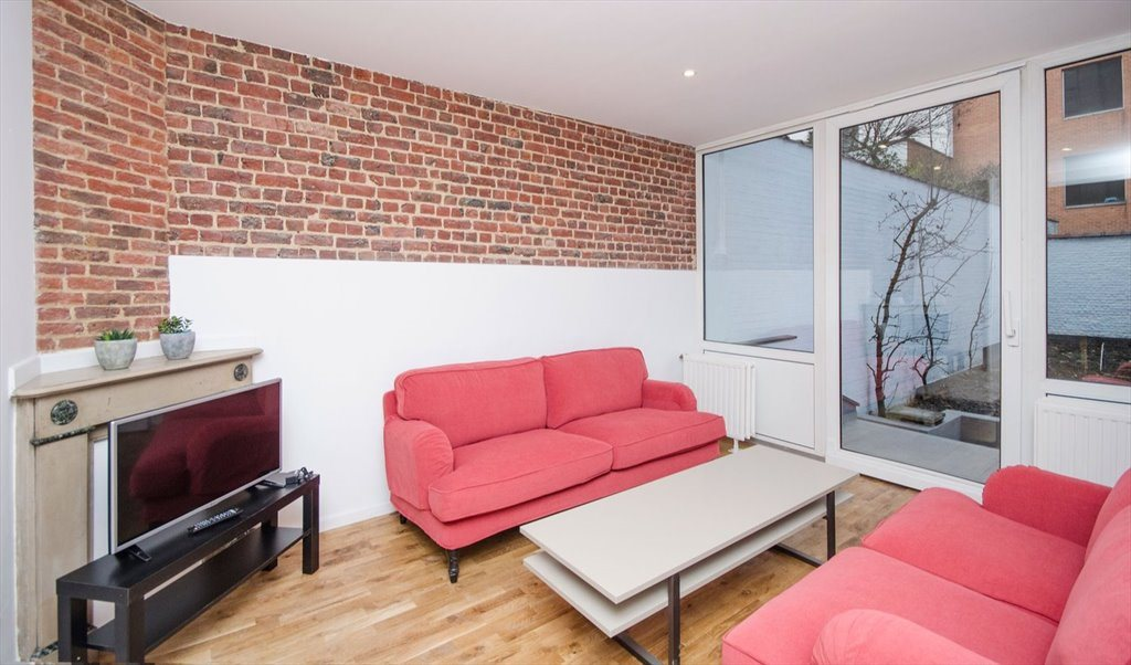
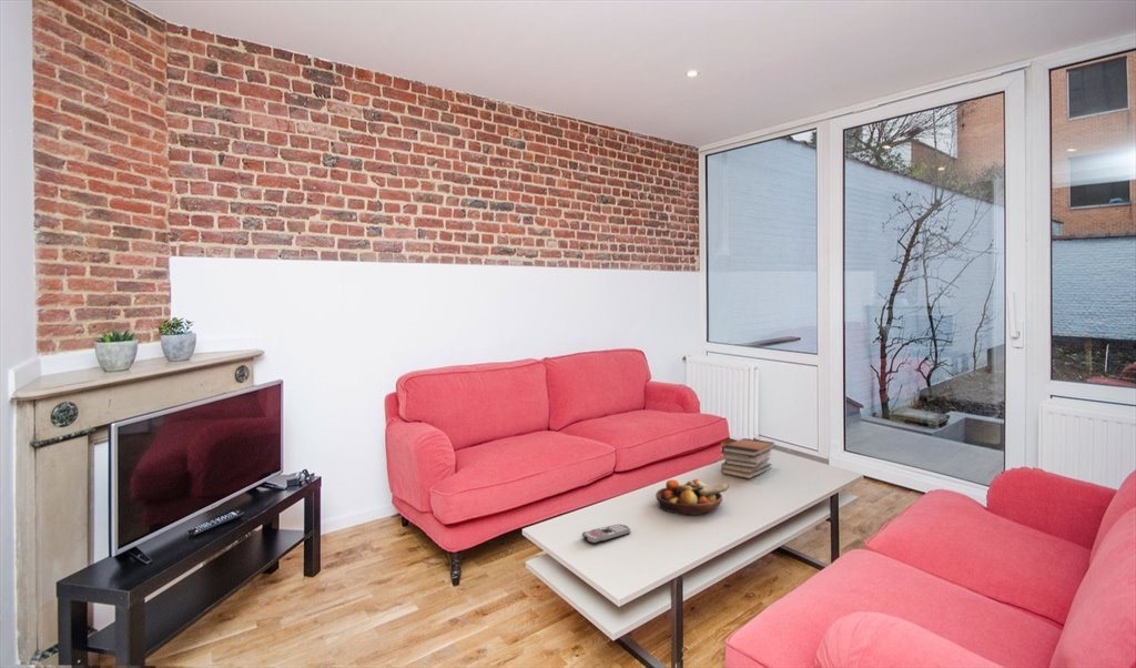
+ book stack [720,437,775,479]
+ remote control [581,523,631,545]
+ fruit bowl [655,478,730,516]
